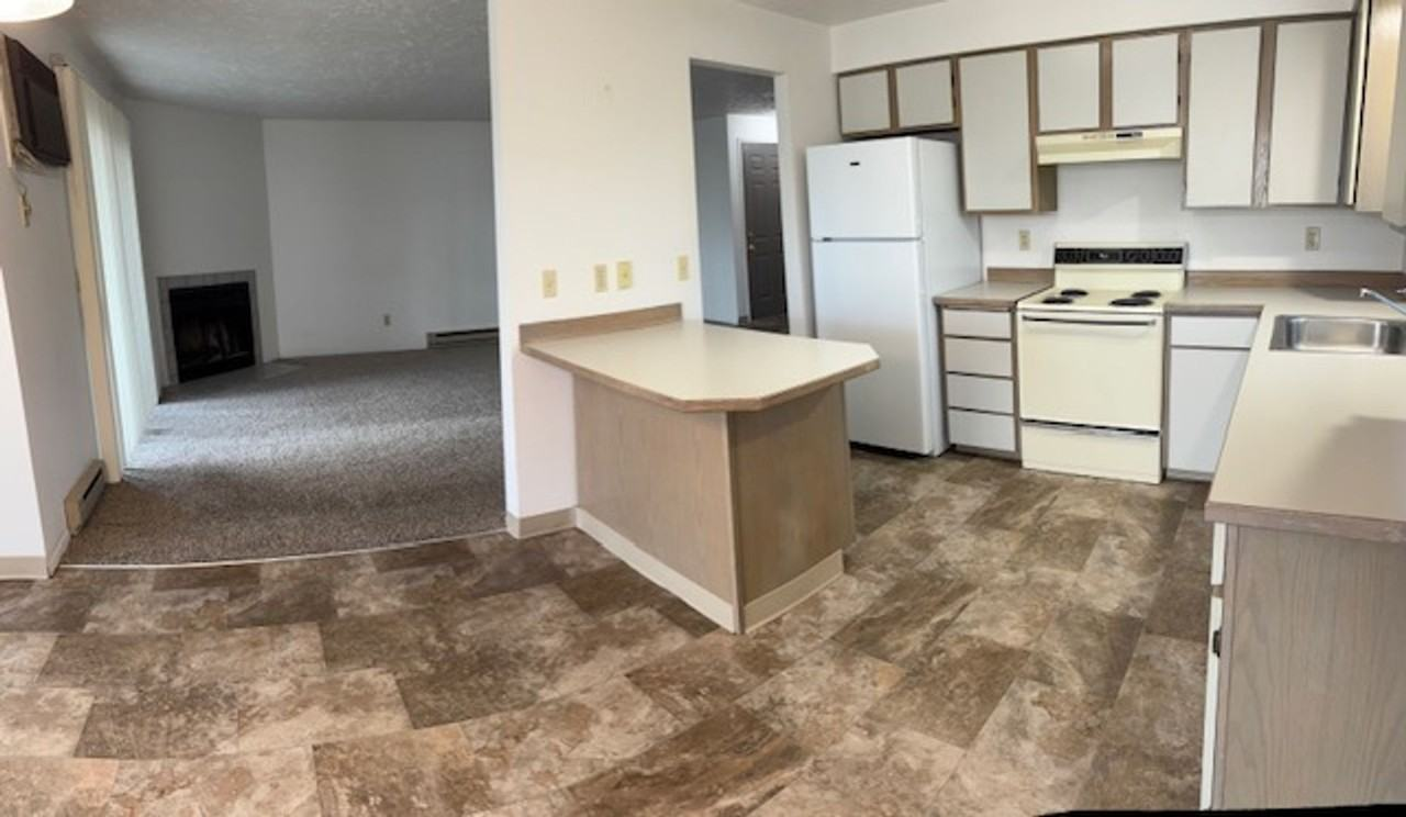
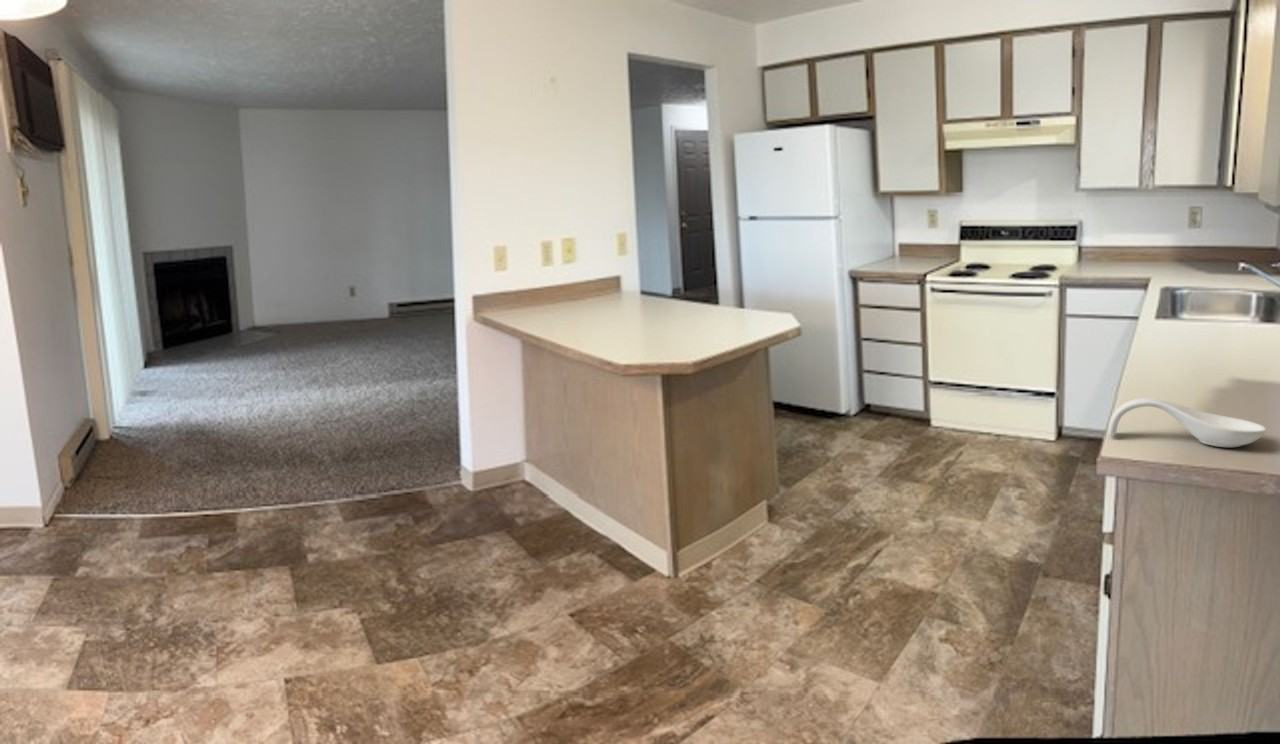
+ spoon rest [1107,397,1268,448]
